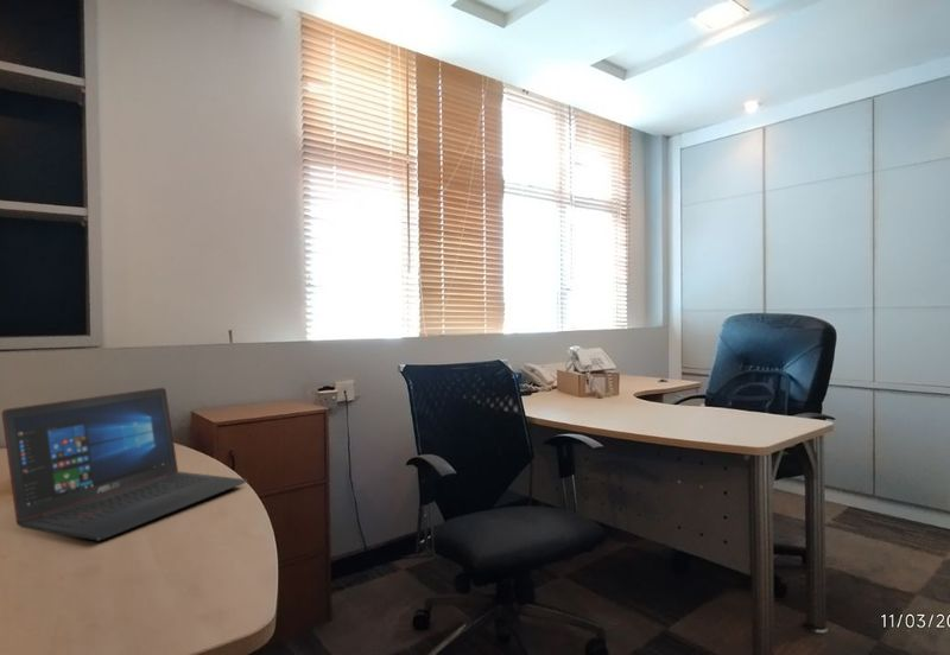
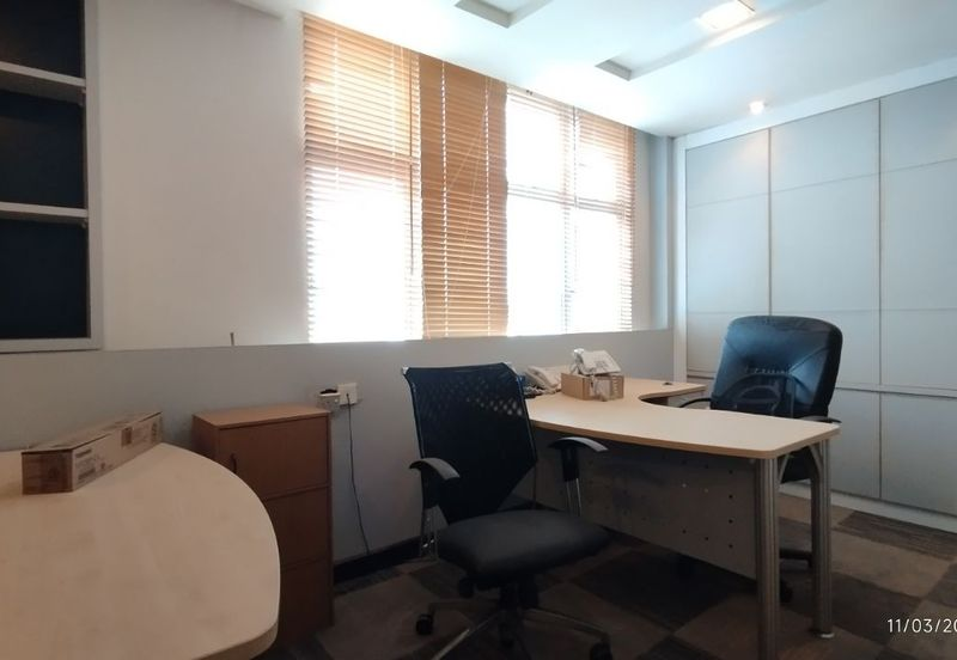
- laptop [1,387,248,541]
